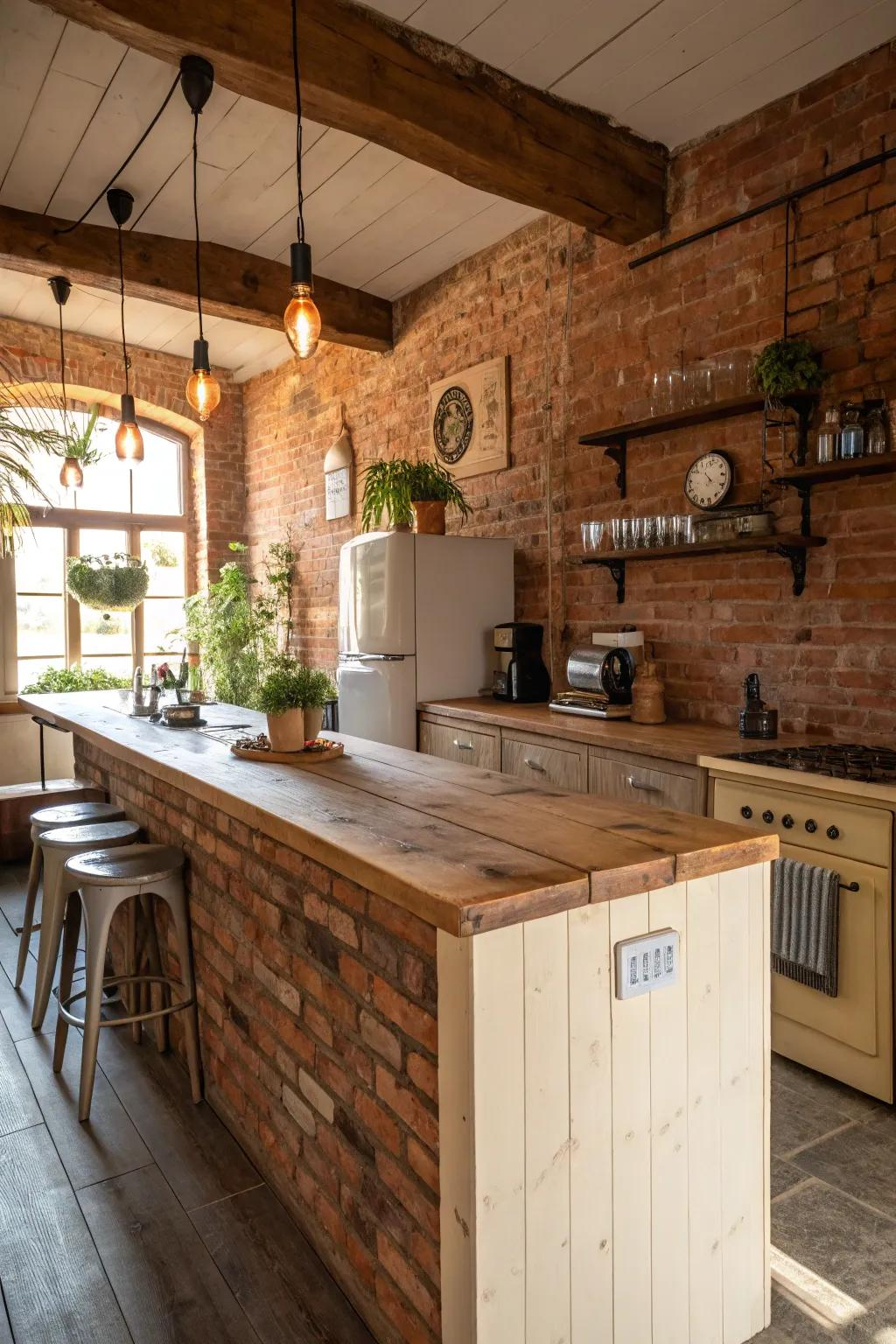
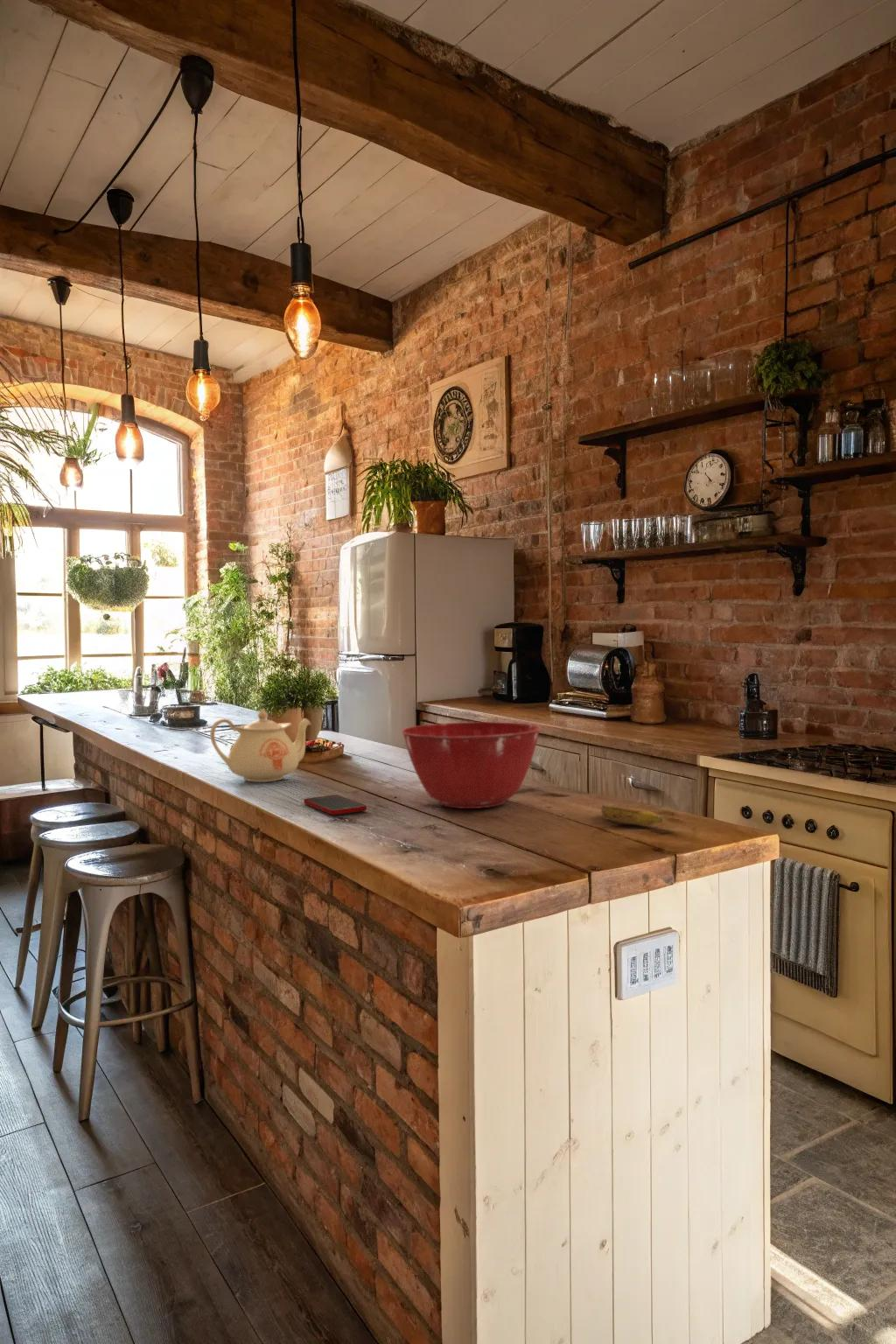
+ teapot [209,708,312,783]
+ mixing bowl [401,721,542,809]
+ cell phone [303,795,367,816]
+ banana [600,802,663,826]
